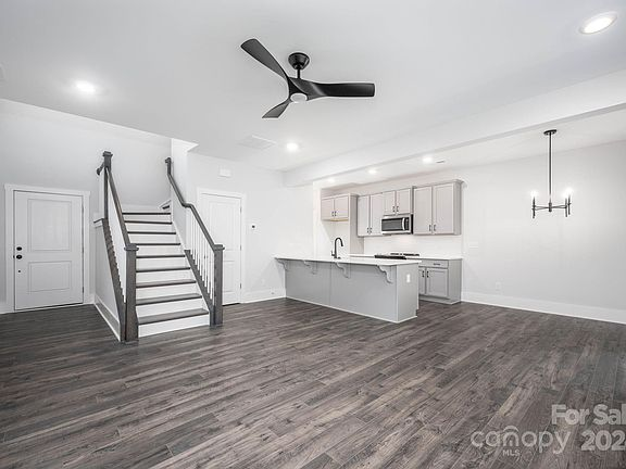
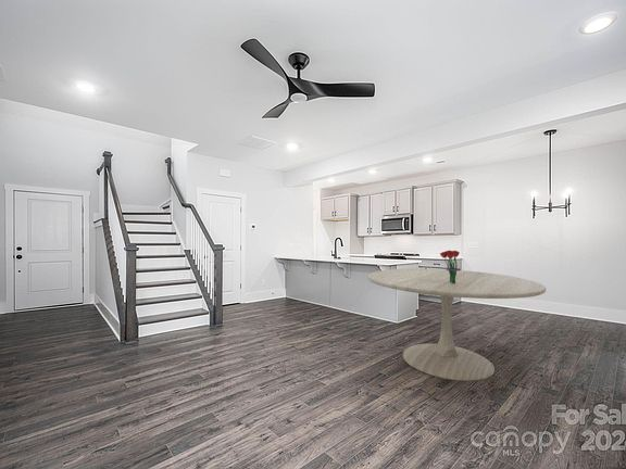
+ dining table [366,268,547,382]
+ bouquet [439,250,461,283]
